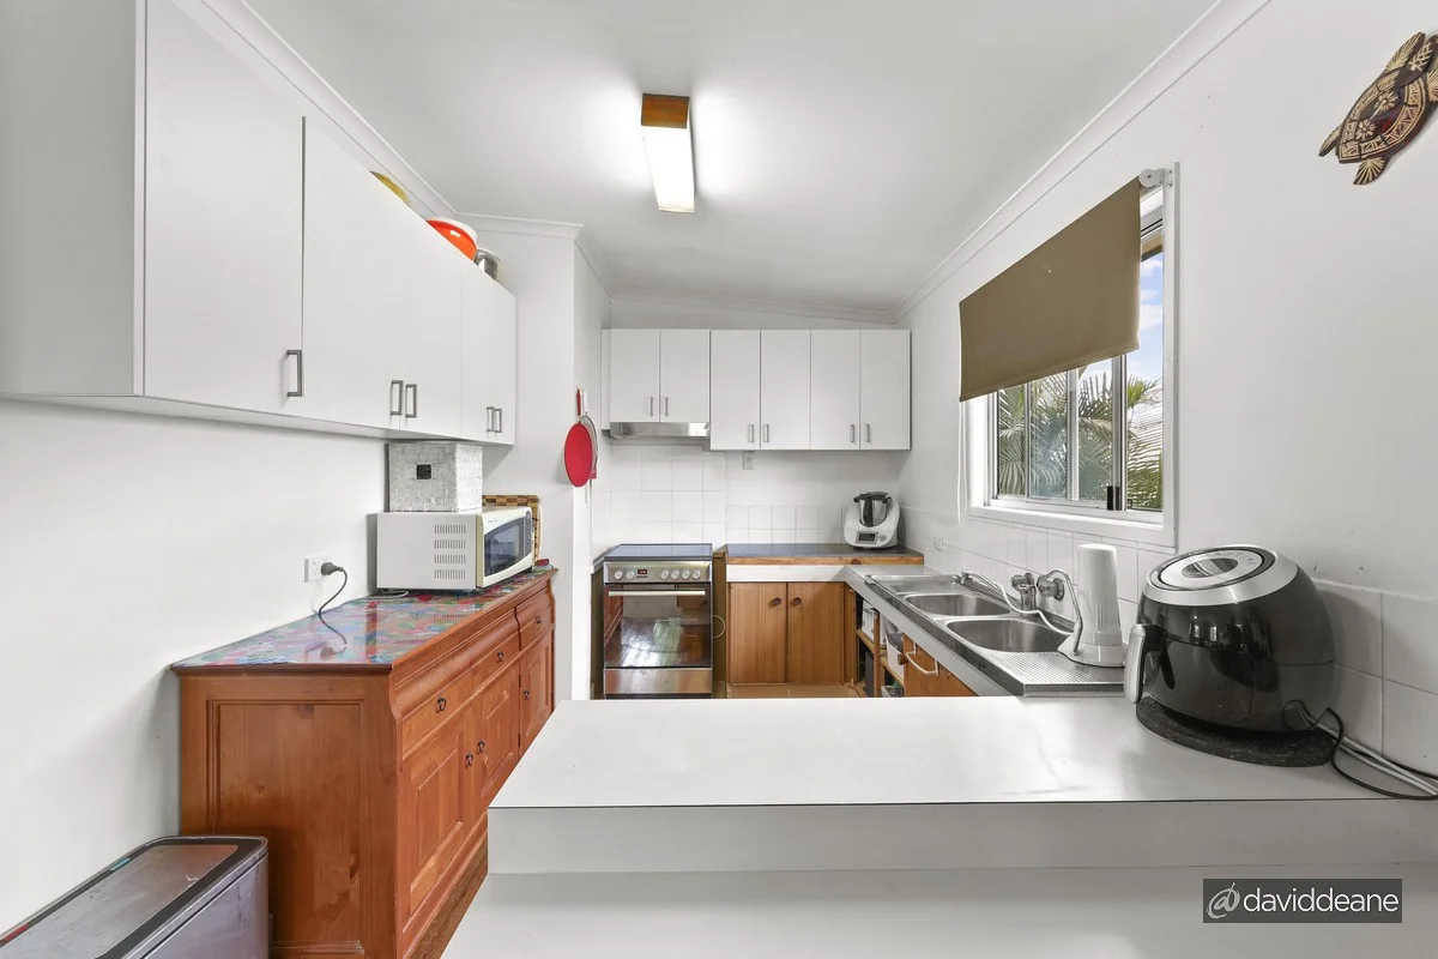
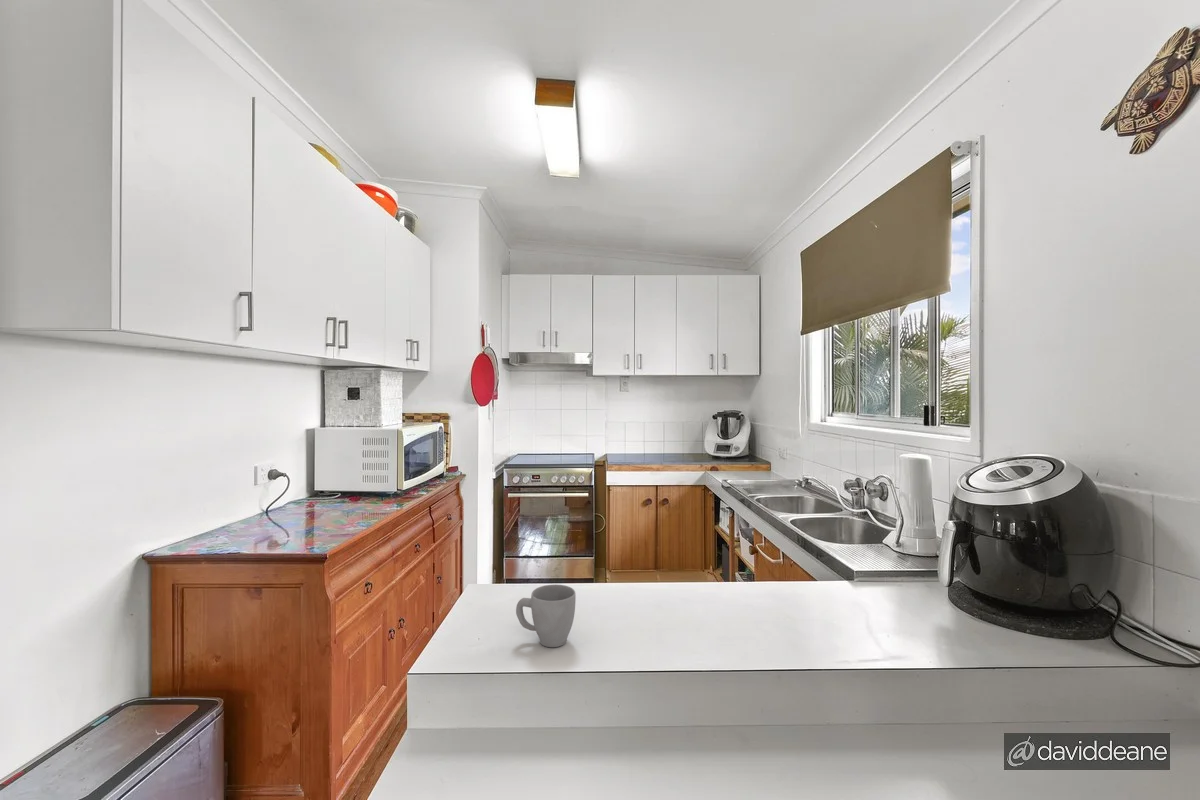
+ mug [515,584,577,648]
